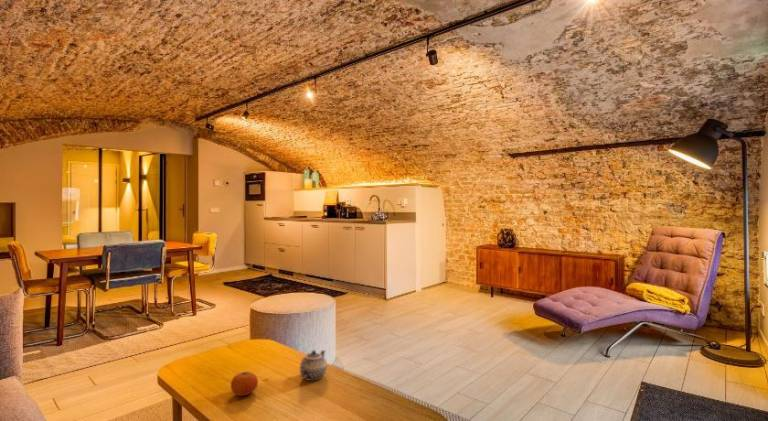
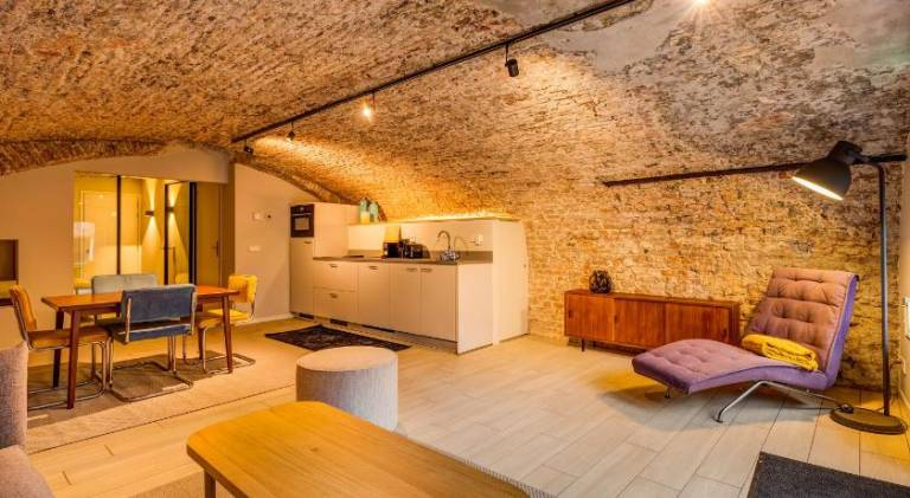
- fruit [230,371,259,397]
- teapot [299,349,328,382]
